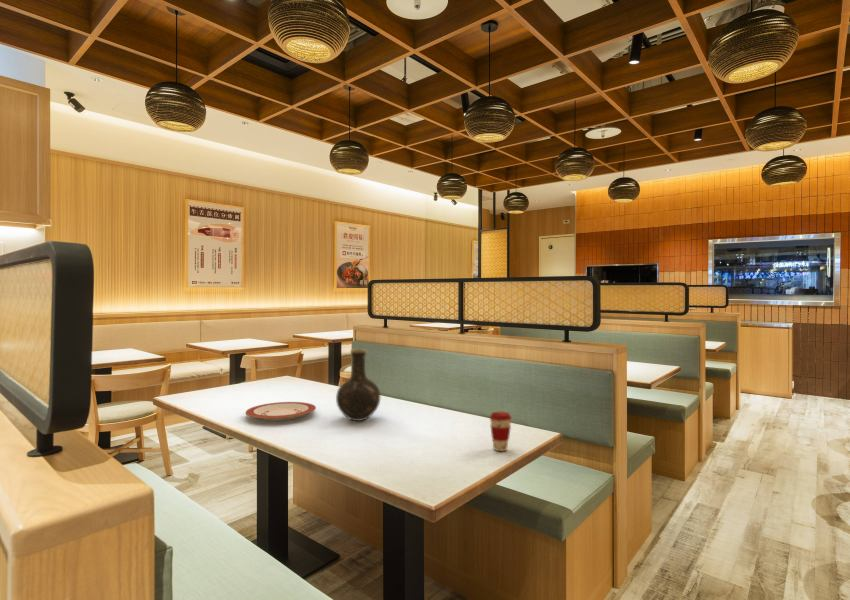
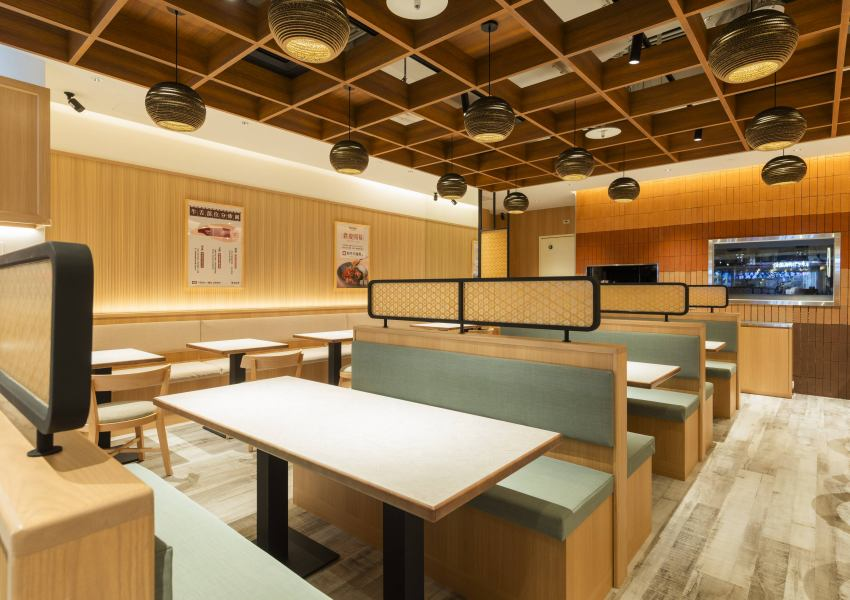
- plate [245,401,317,421]
- vase [335,348,381,422]
- coffee cup [488,411,513,452]
